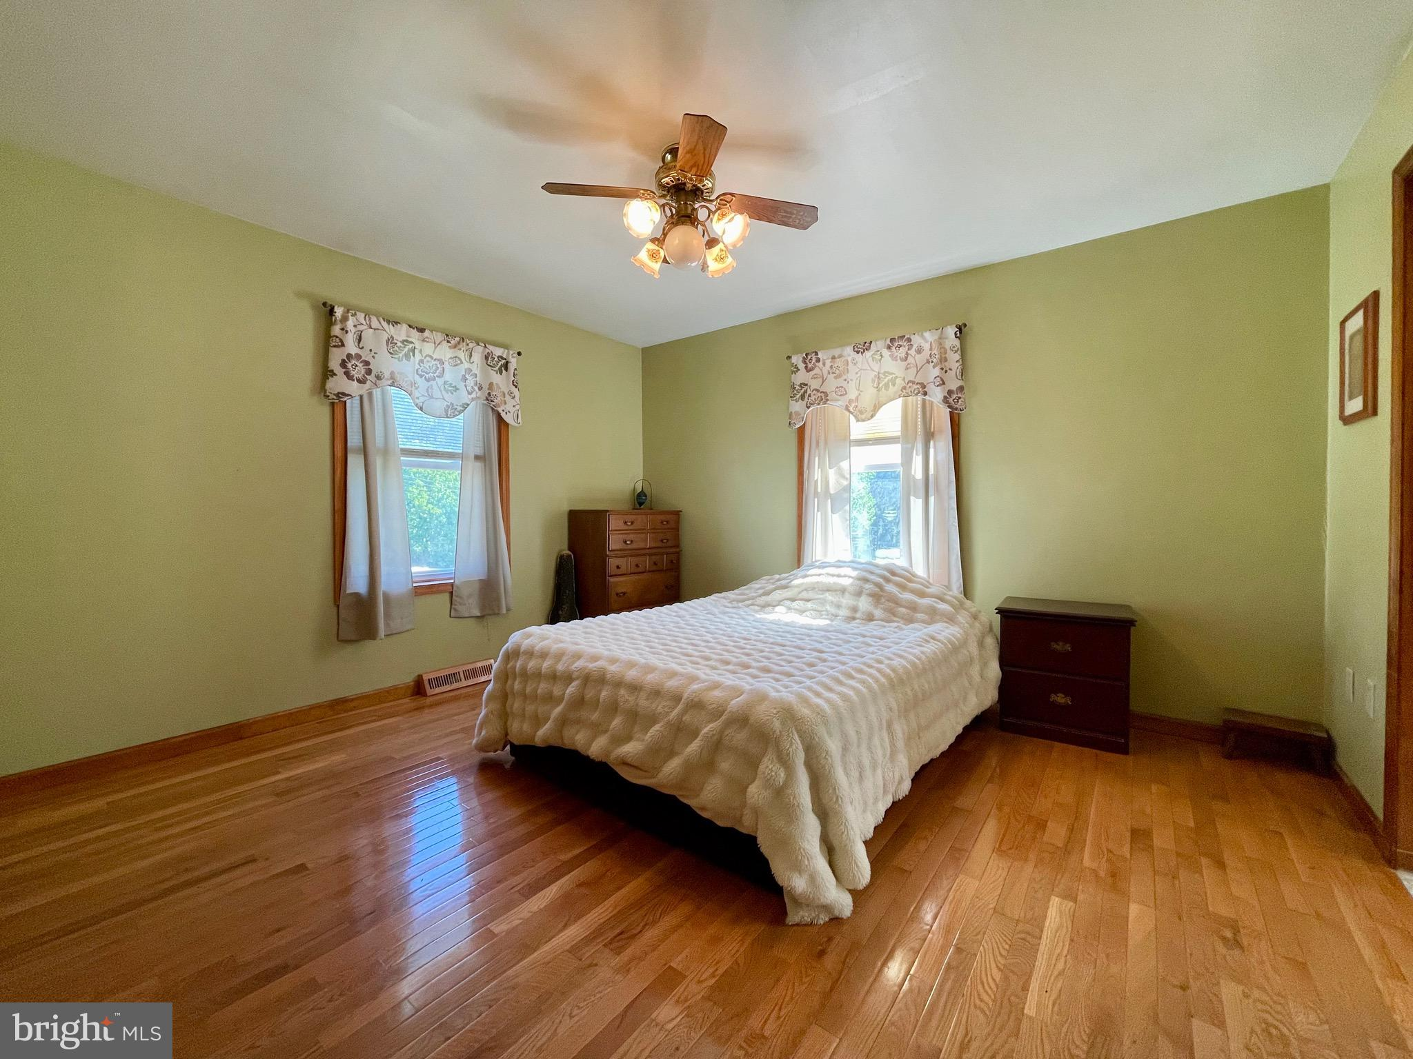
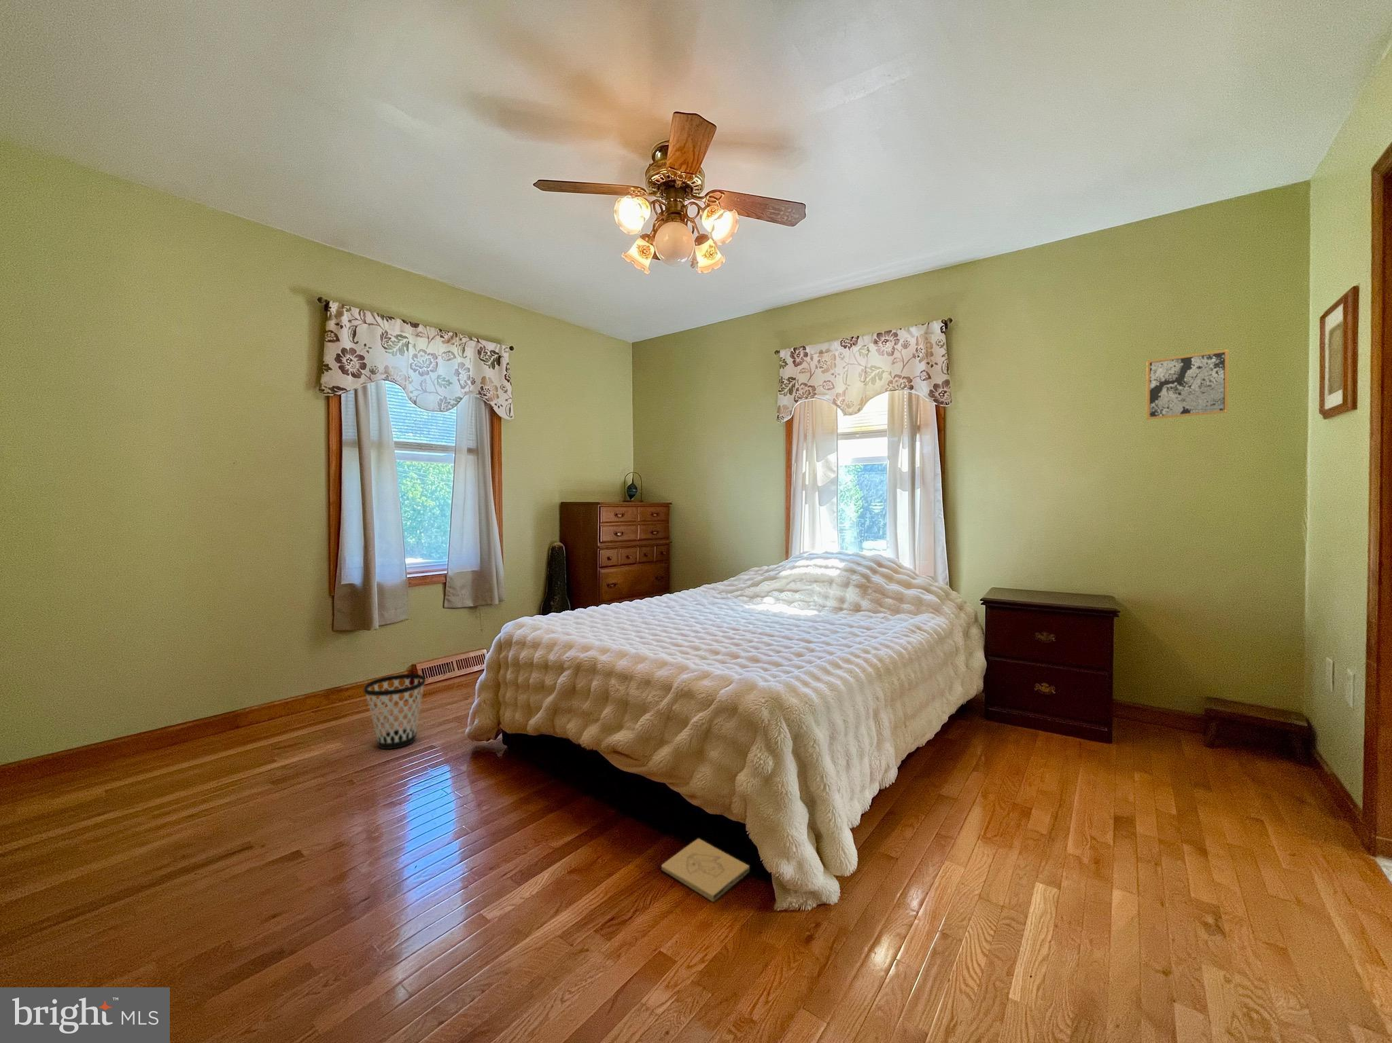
+ wall art [1146,349,1229,421]
+ box [661,838,751,903]
+ wastebasket [363,674,426,749]
